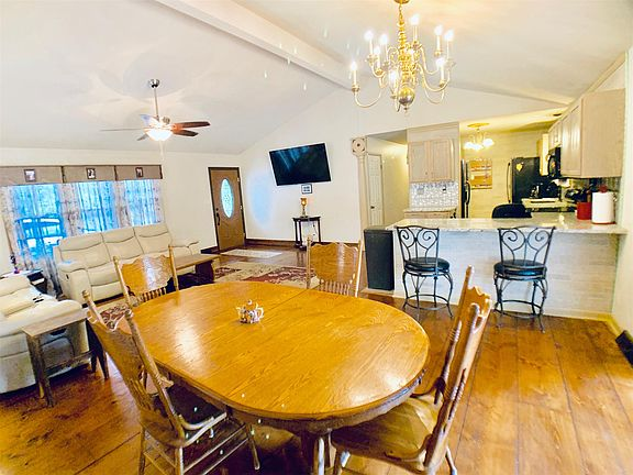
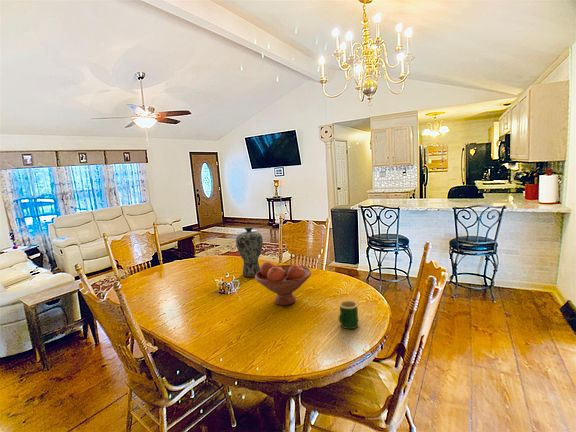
+ vase [235,226,264,277]
+ fruit bowl [254,261,313,306]
+ mug [338,300,359,330]
